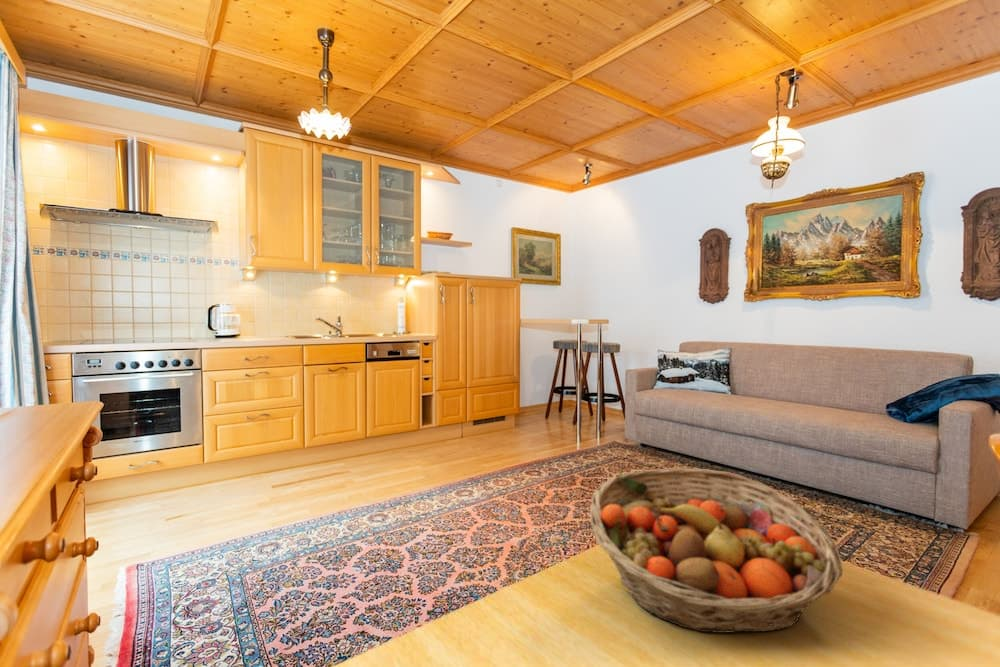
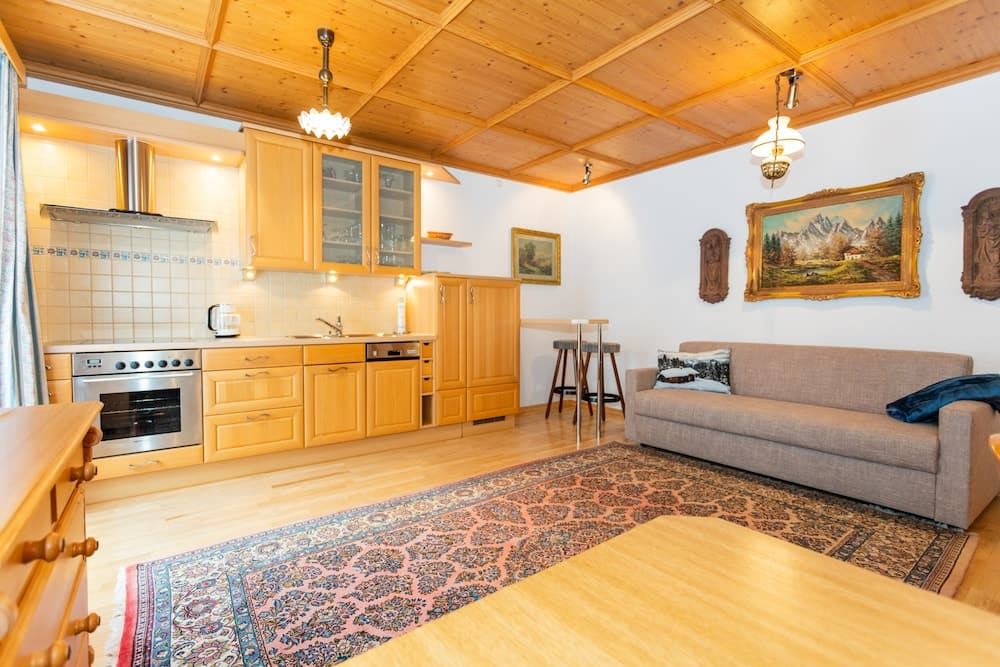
- fruit basket [589,467,844,634]
